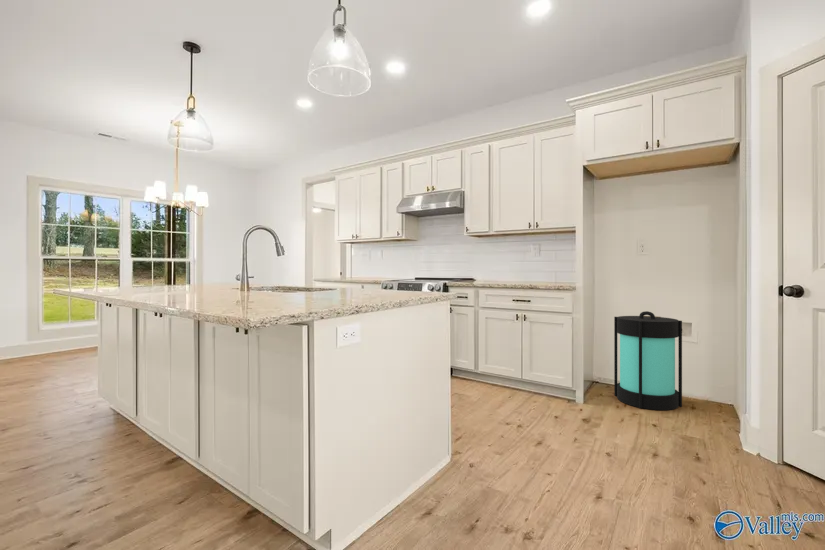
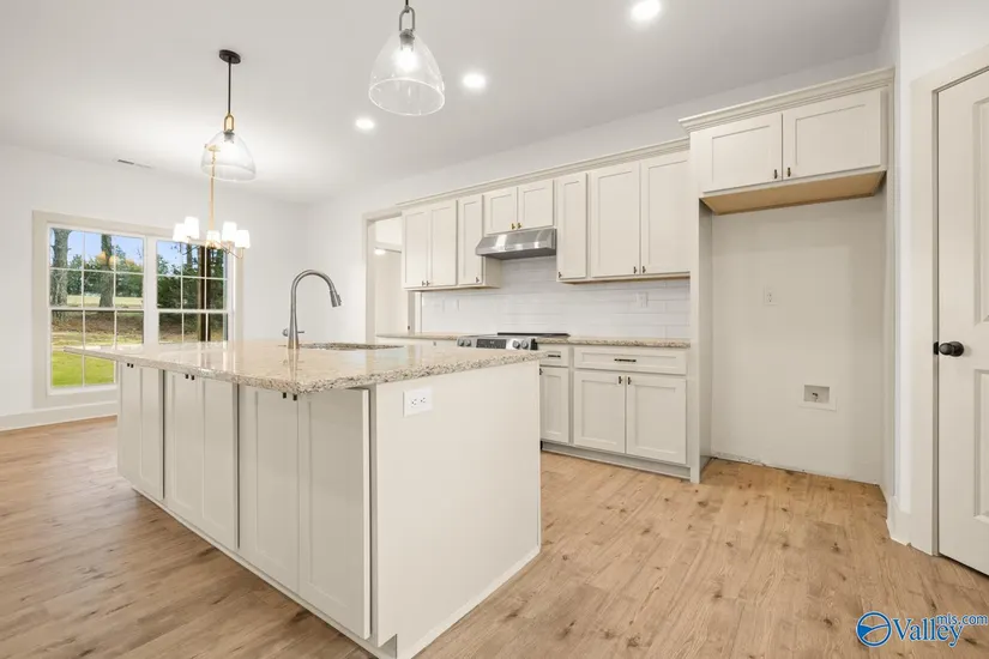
- lantern [613,310,683,411]
